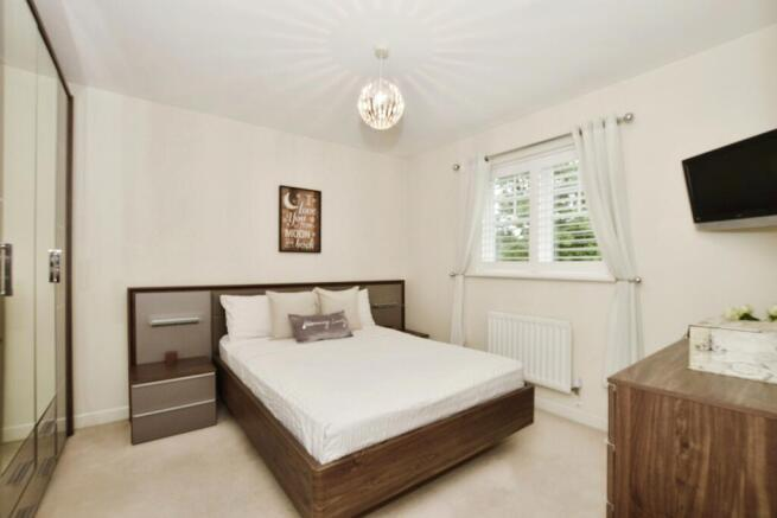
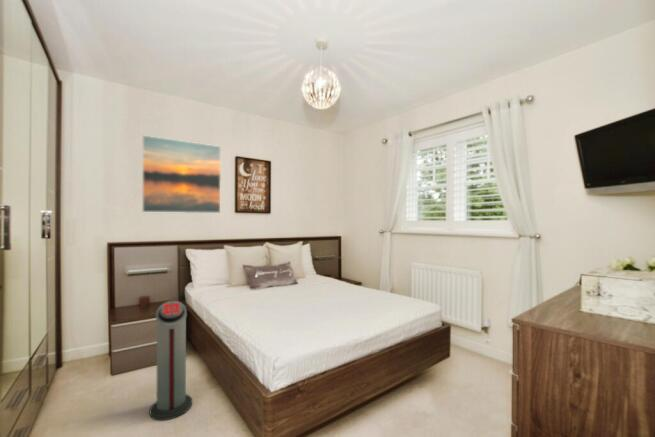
+ air purifier [149,300,193,422]
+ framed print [141,134,222,214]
